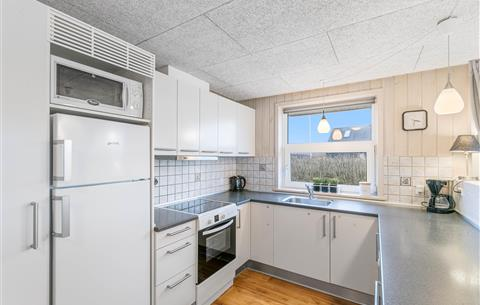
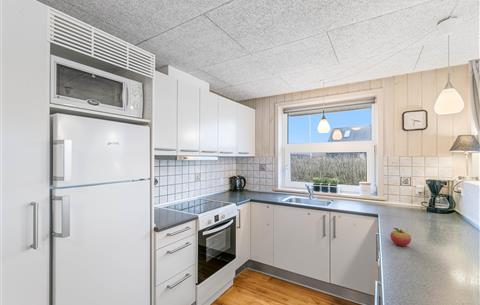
+ fruit [389,227,412,247]
